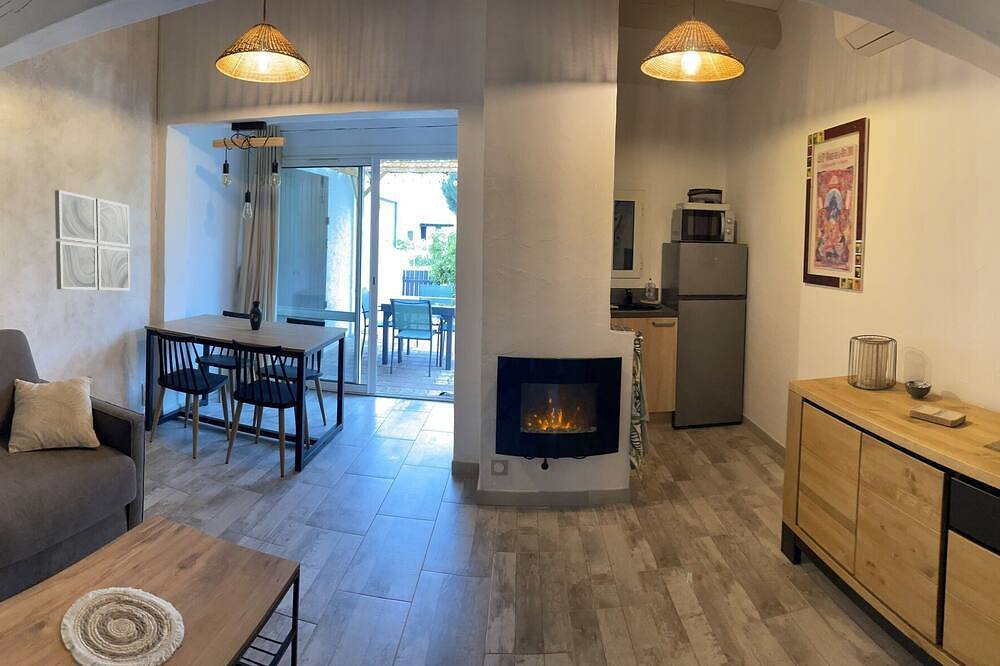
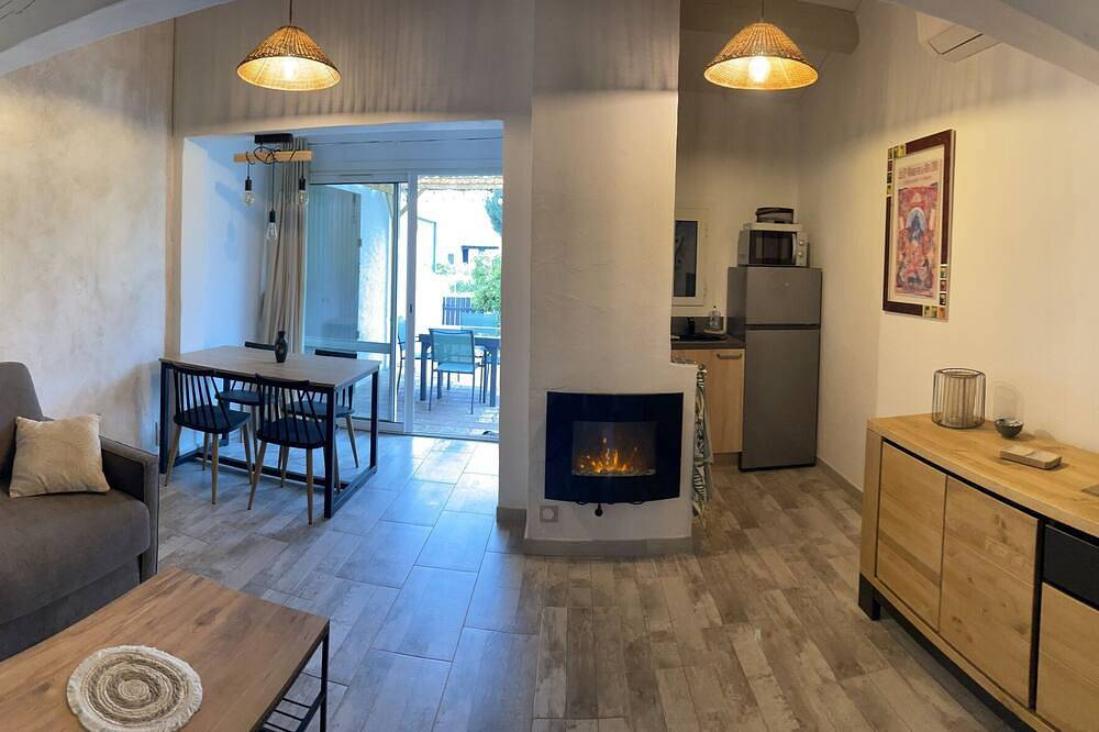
- wall art [54,189,131,291]
